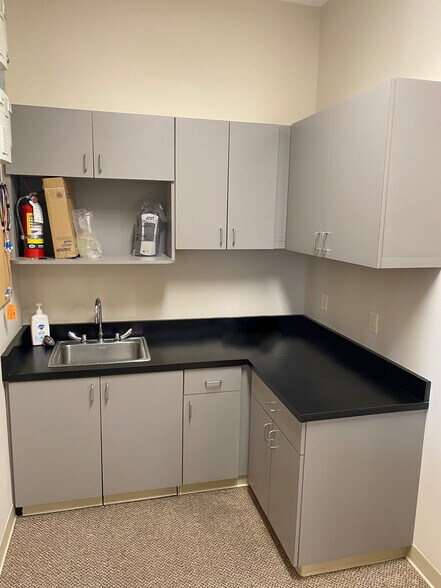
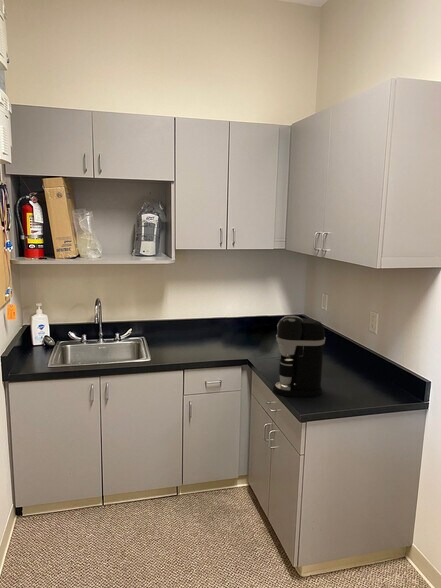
+ coffee maker [272,315,326,398]
